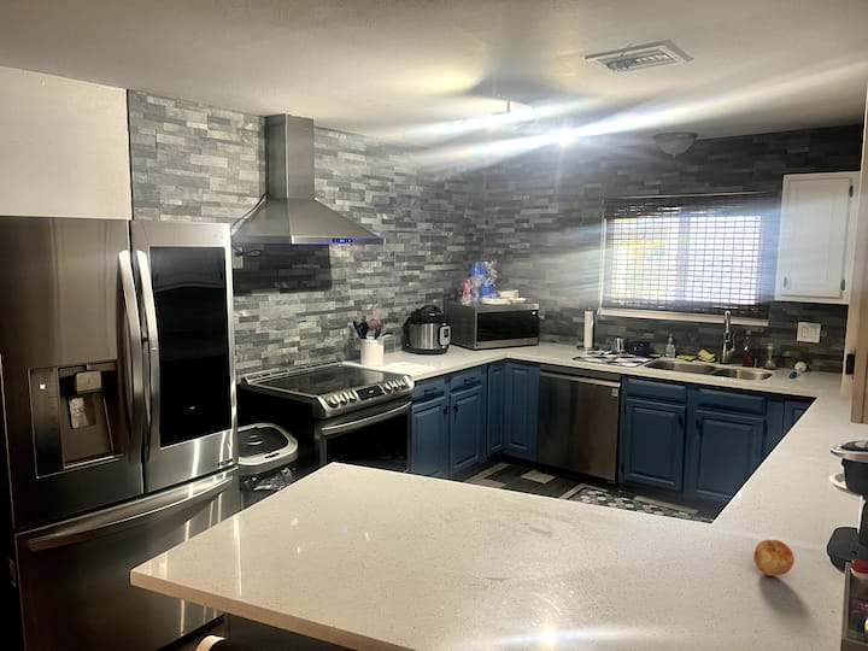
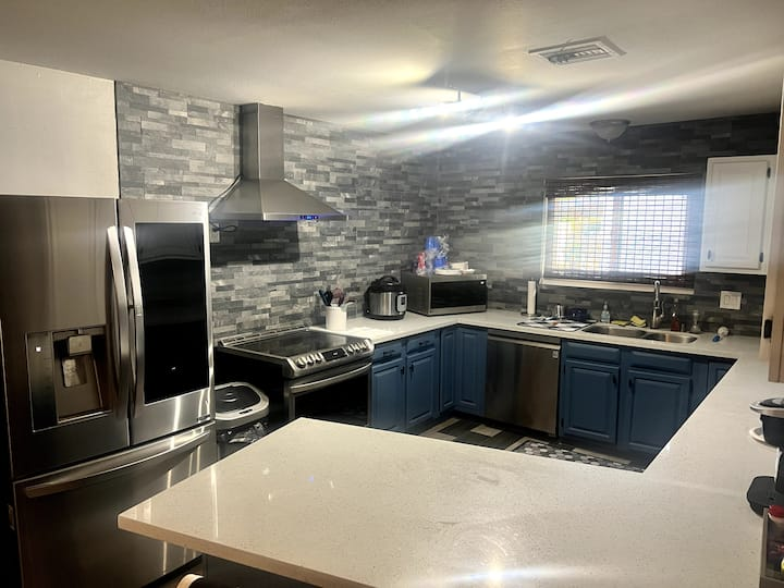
- apple [752,539,796,577]
